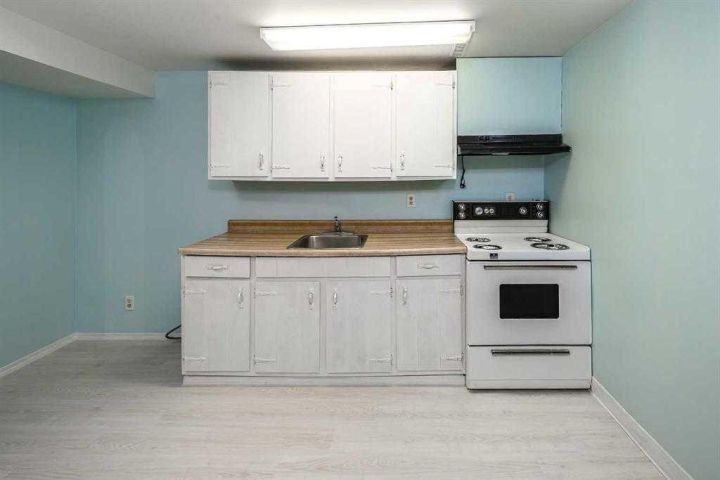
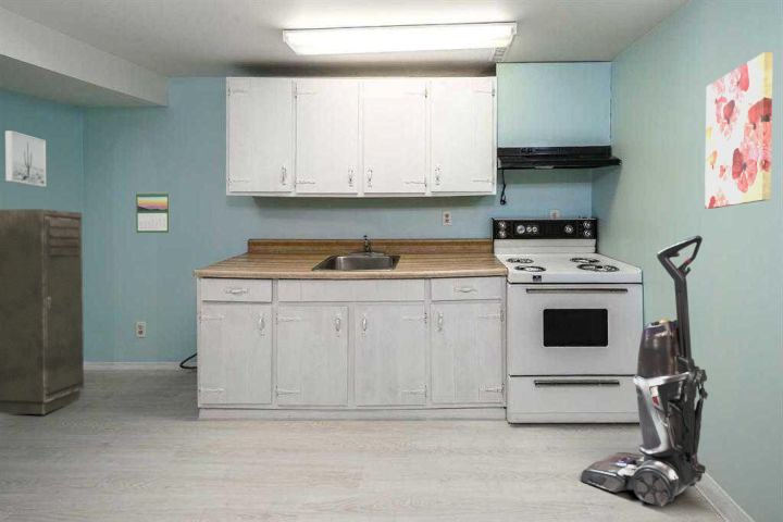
+ wall art [4,129,47,187]
+ calendar [135,190,171,234]
+ vacuum cleaner [580,235,709,508]
+ wall art [704,51,773,210]
+ storage cabinet [0,208,85,415]
